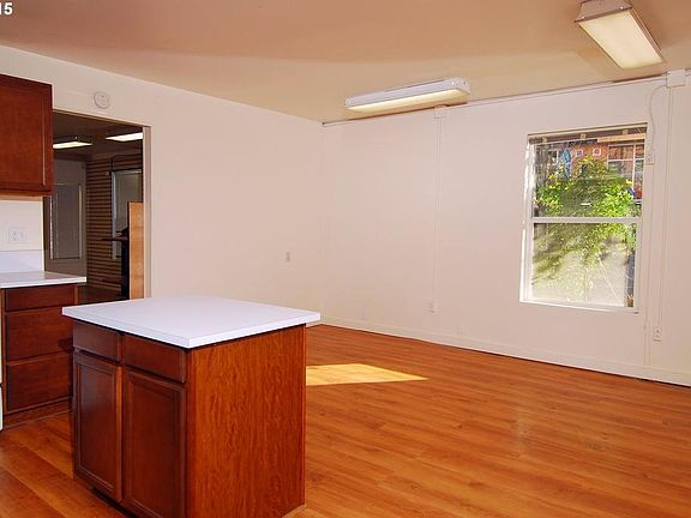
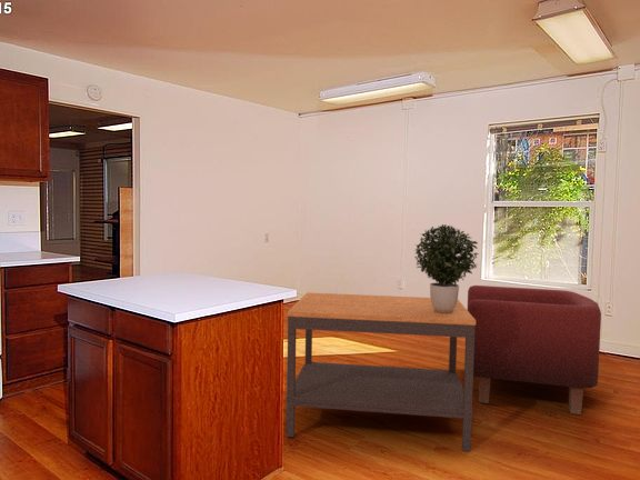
+ armchair [467,284,602,416]
+ side table [286,292,476,452]
+ potted plant [413,223,480,313]
